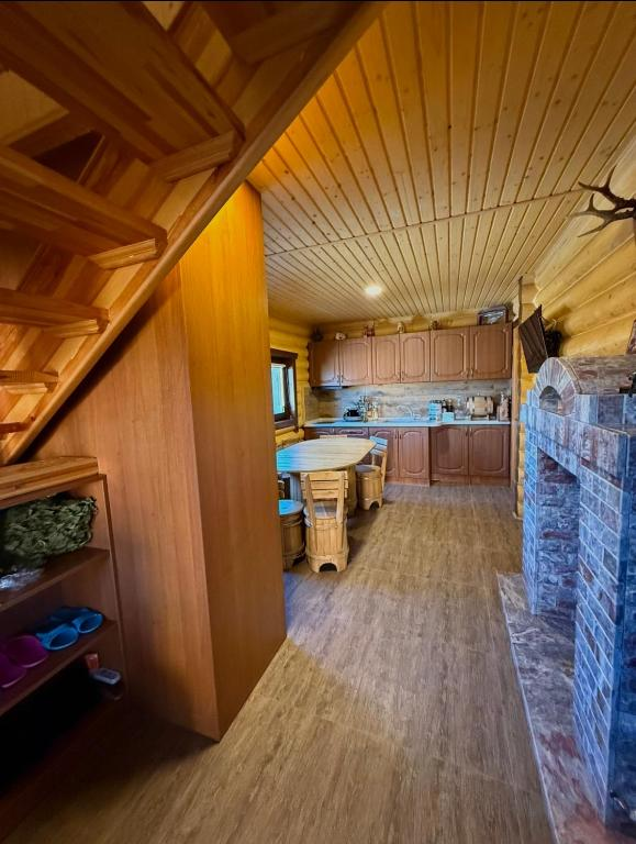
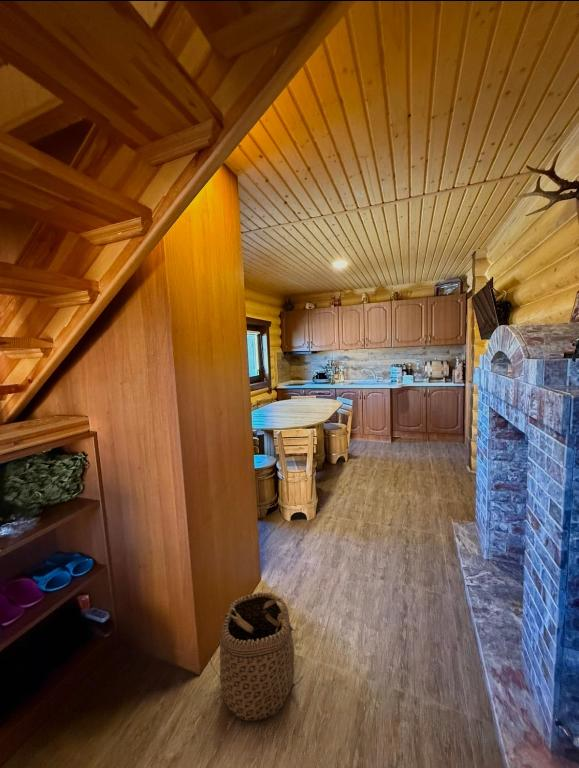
+ basket [207,591,304,722]
